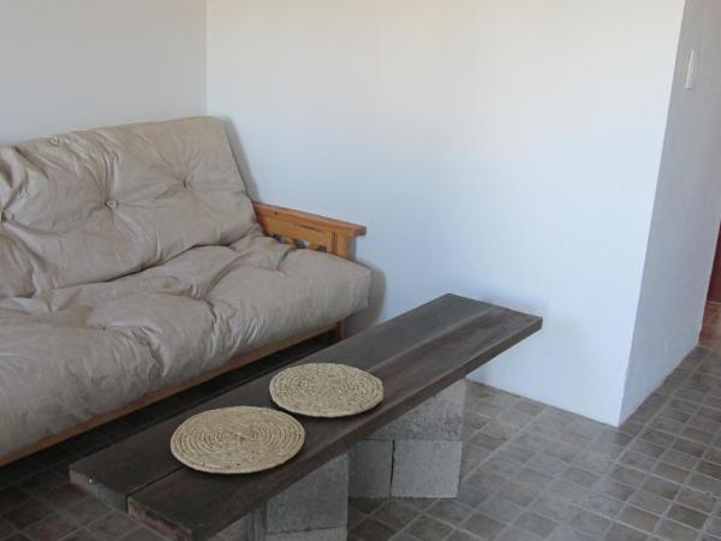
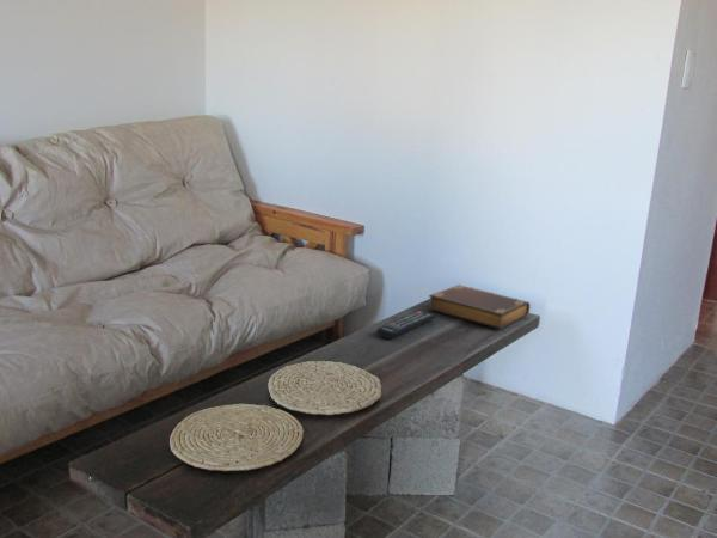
+ book [427,283,531,330]
+ remote control [376,310,436,340]
